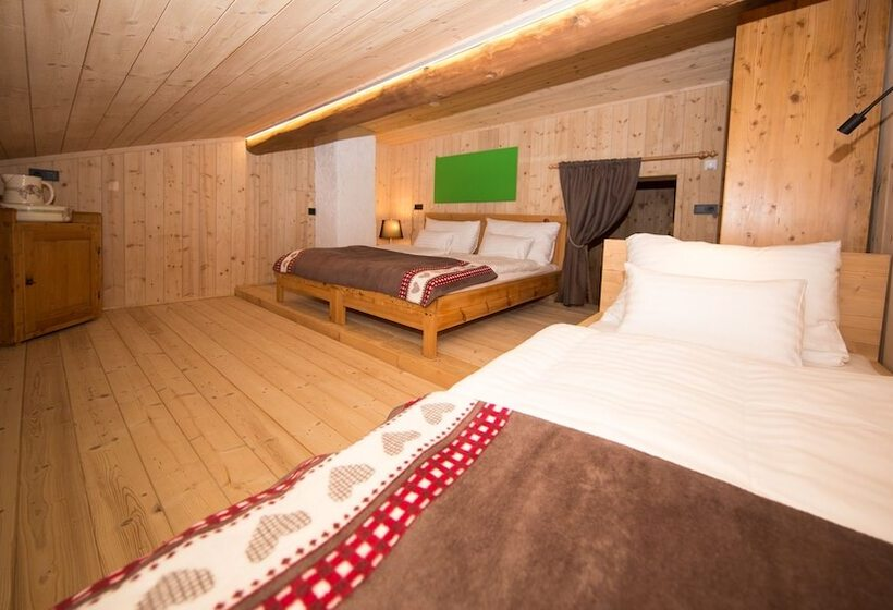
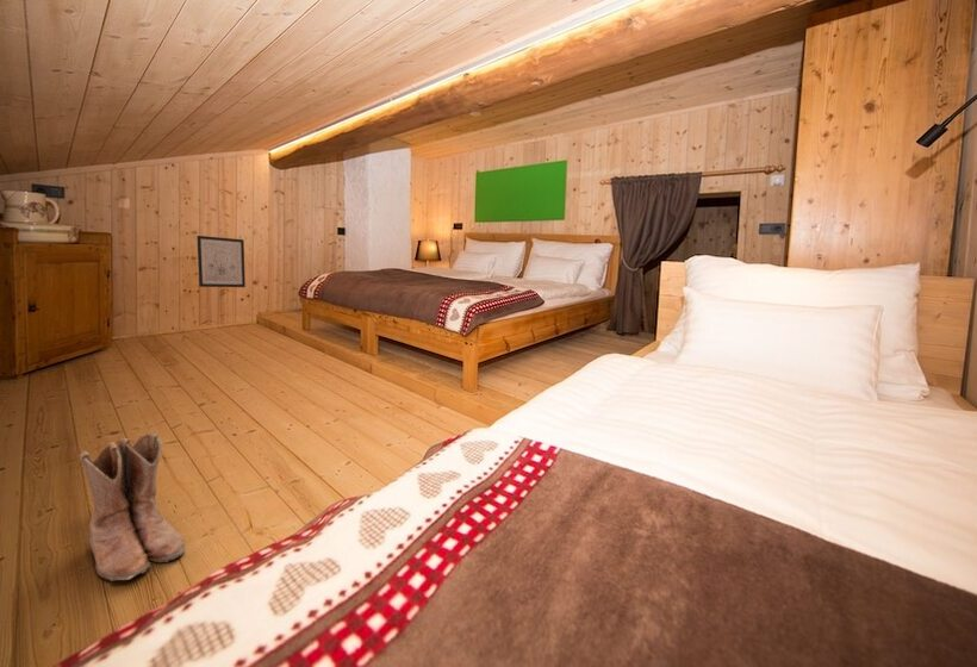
+ wall art [195,235,247,288]
+ boots [76,431,186,582]
